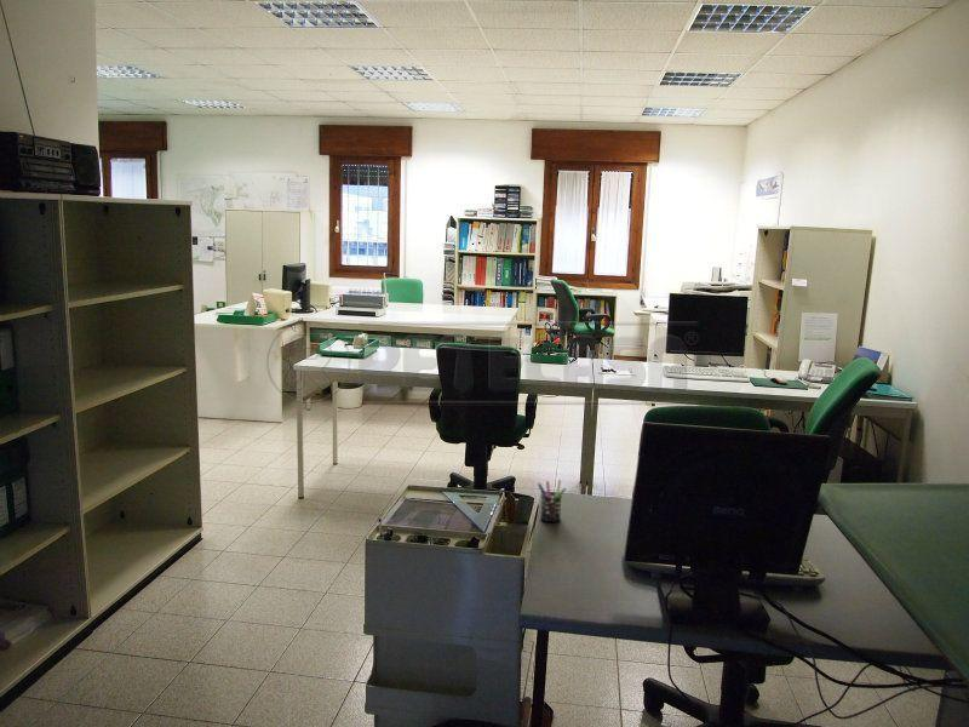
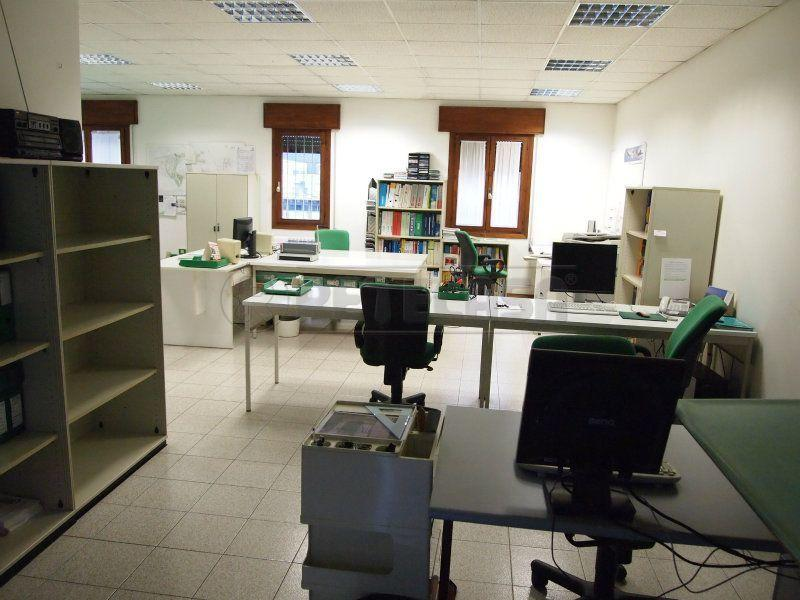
- pen holder [537,479,567,523]
